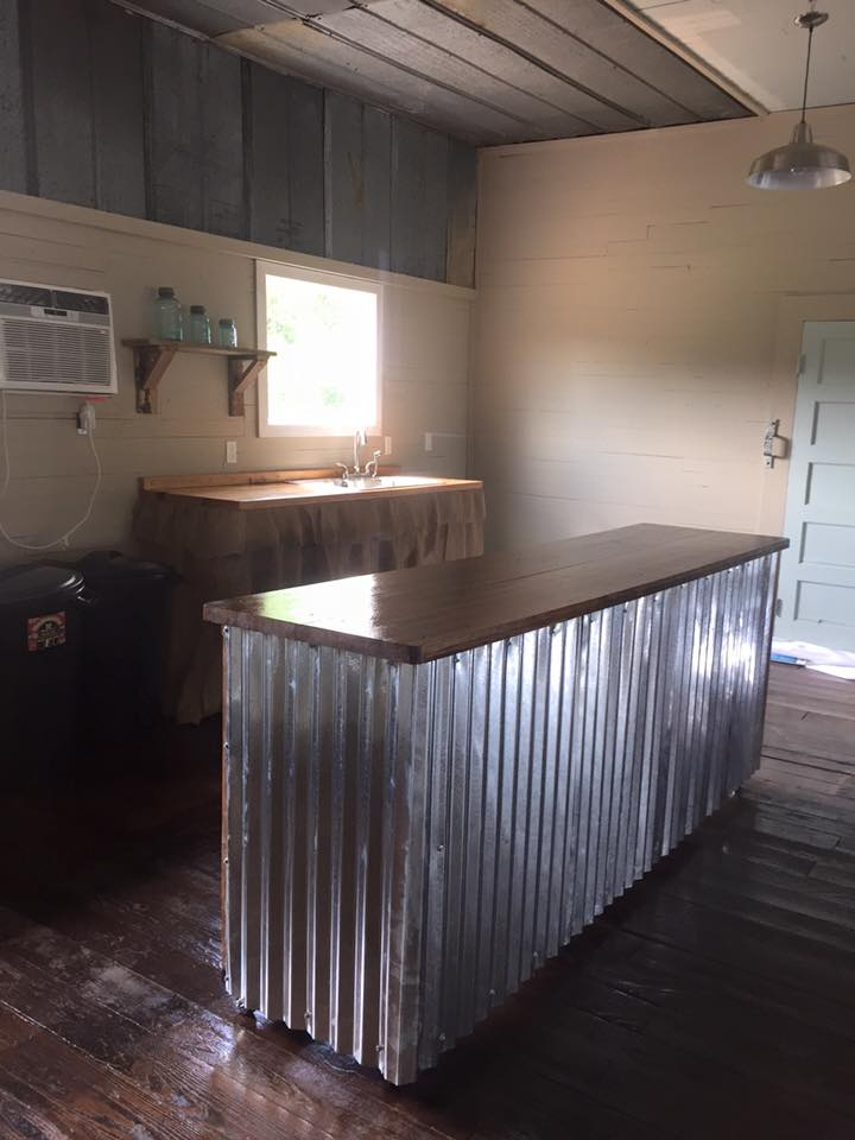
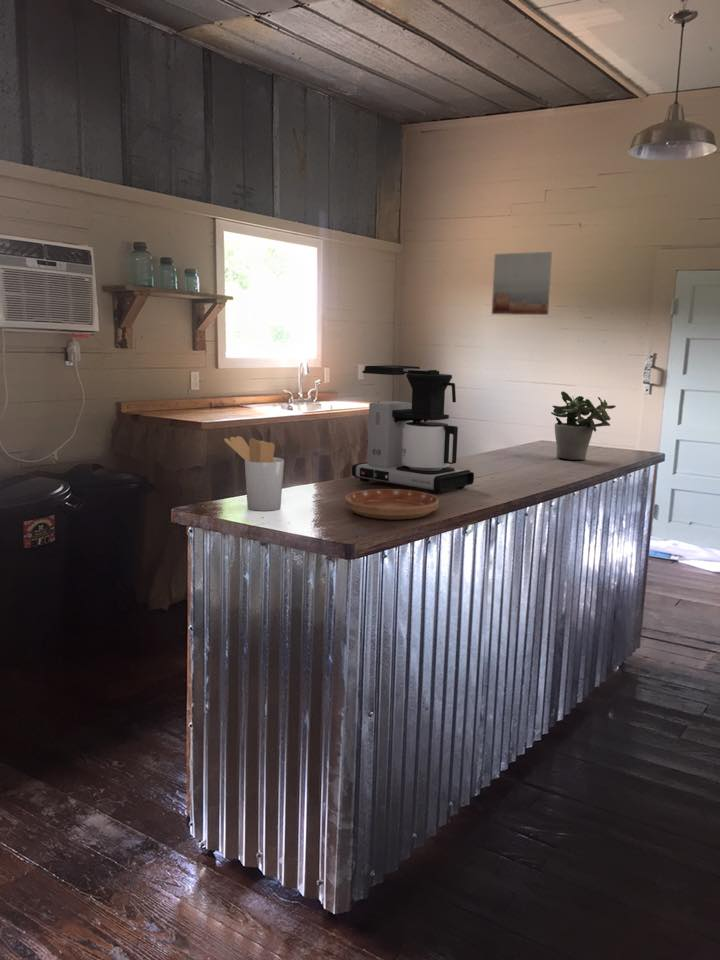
+ coffee maker [351,364,475,495]
+ potted plant [550,390,617,461]
+ wall art [491,251,553,316]
+ utensil holder [223,435,285,512]
+ saucer [344,488,440,521]
